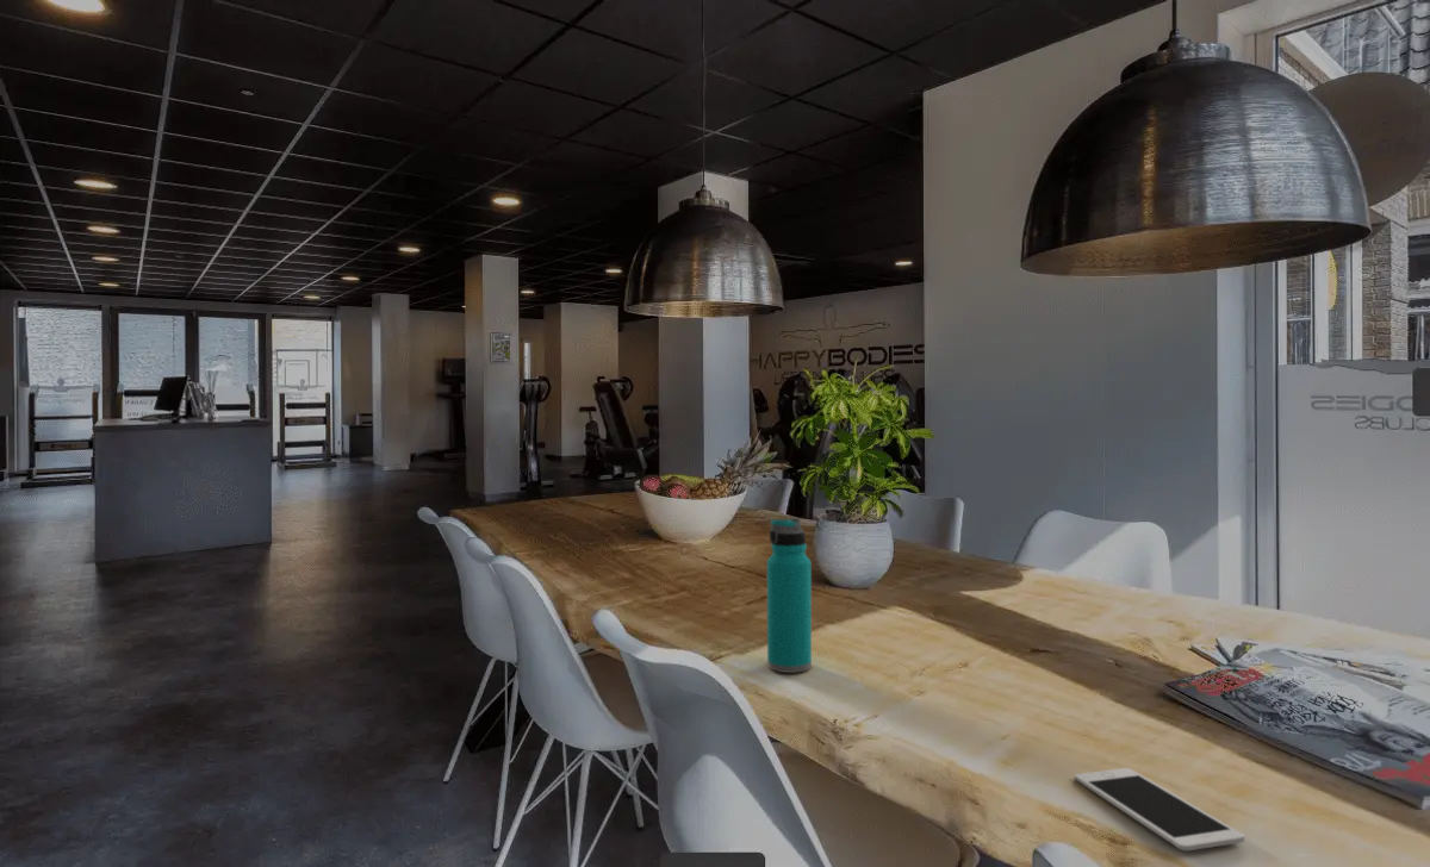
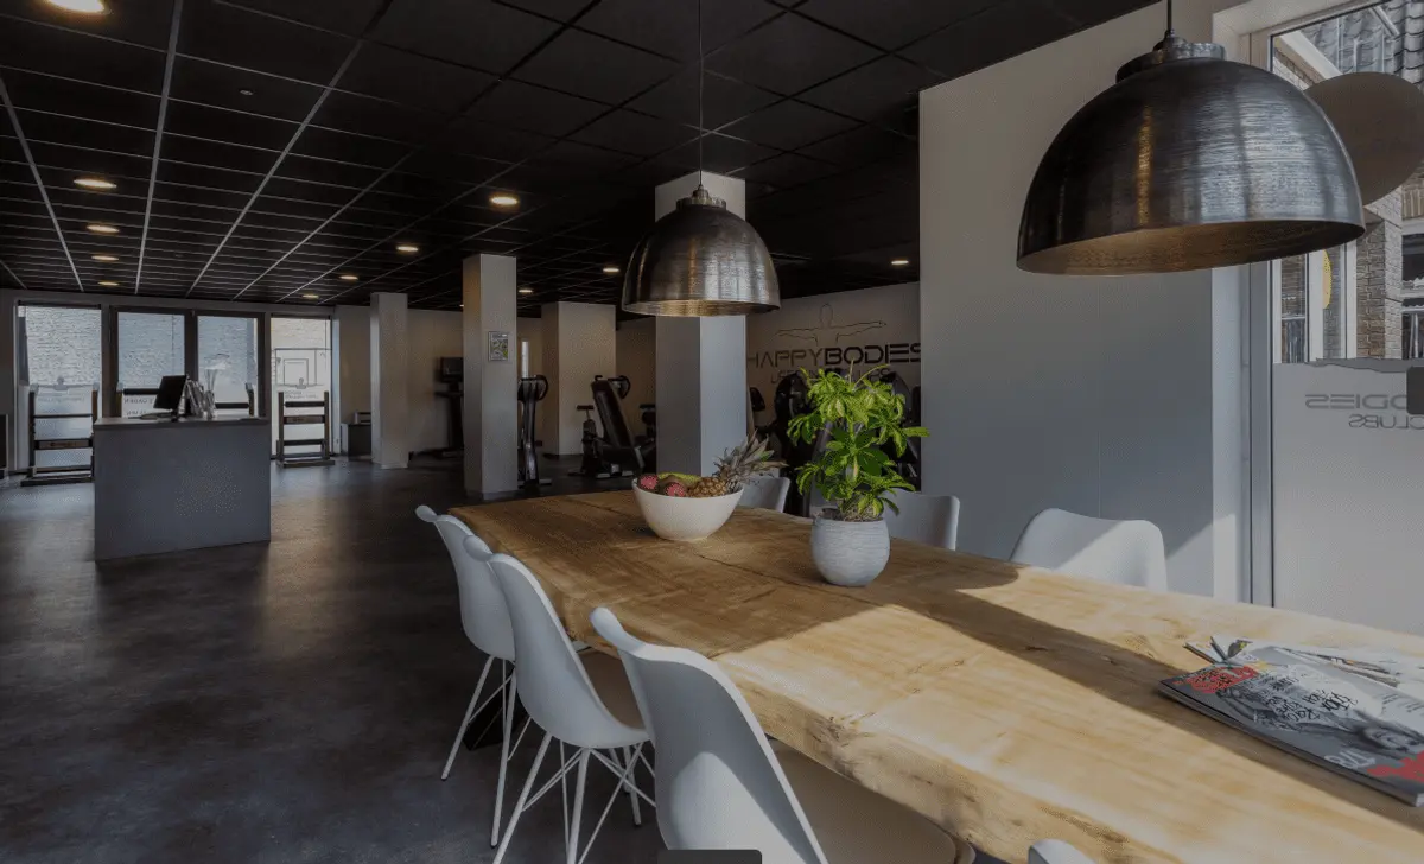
- cell phone [1074,767,1245,852]
- water bottle [766,517,813,674]
